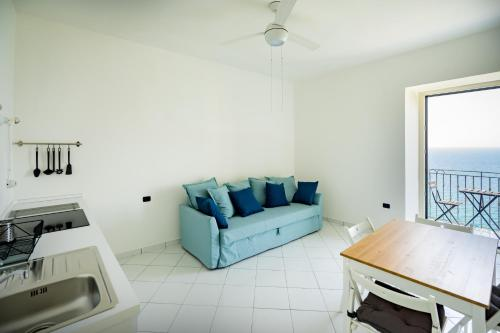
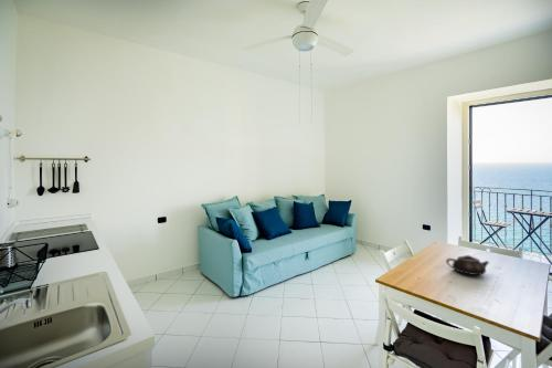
+ teapot [445,254,490,276]
